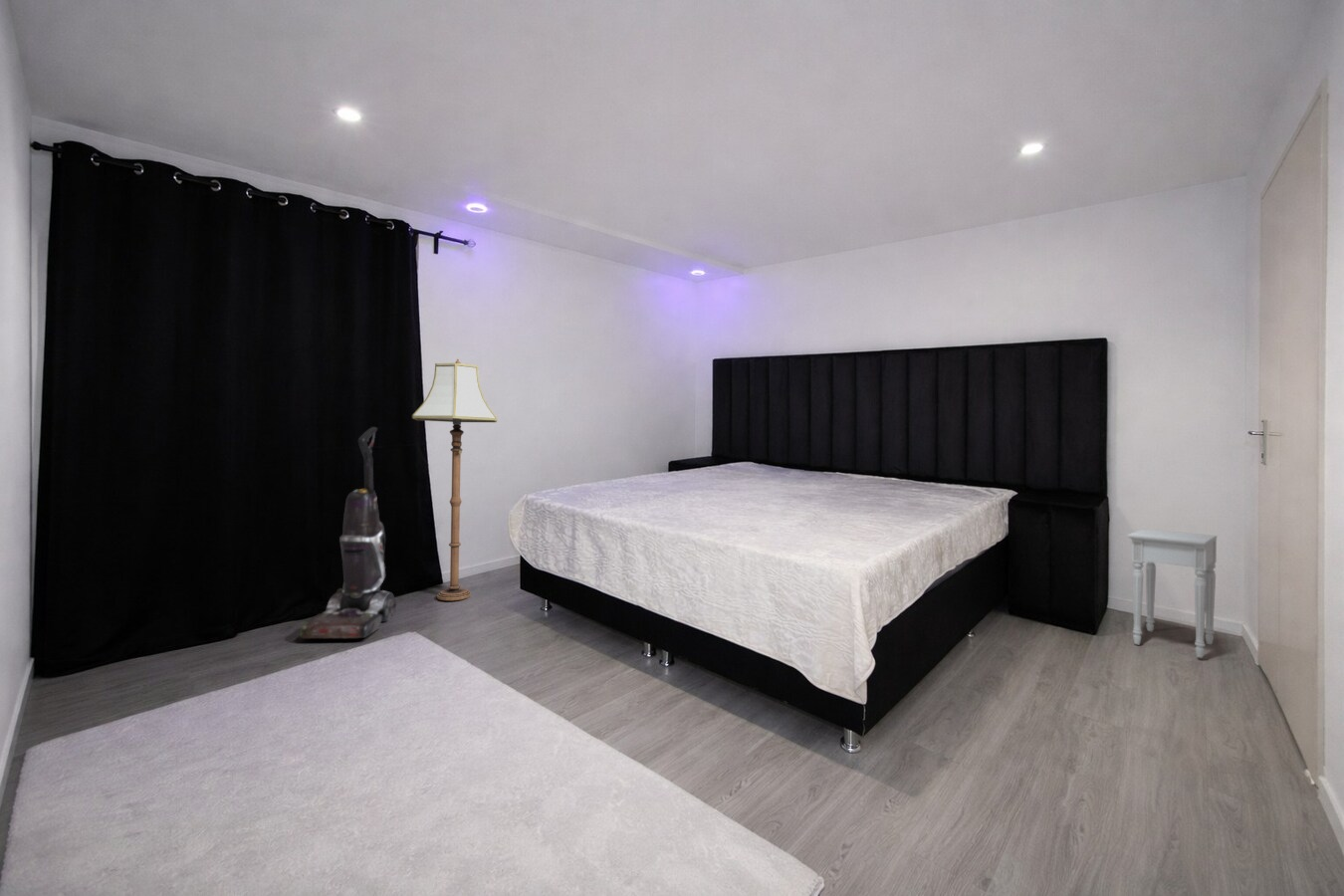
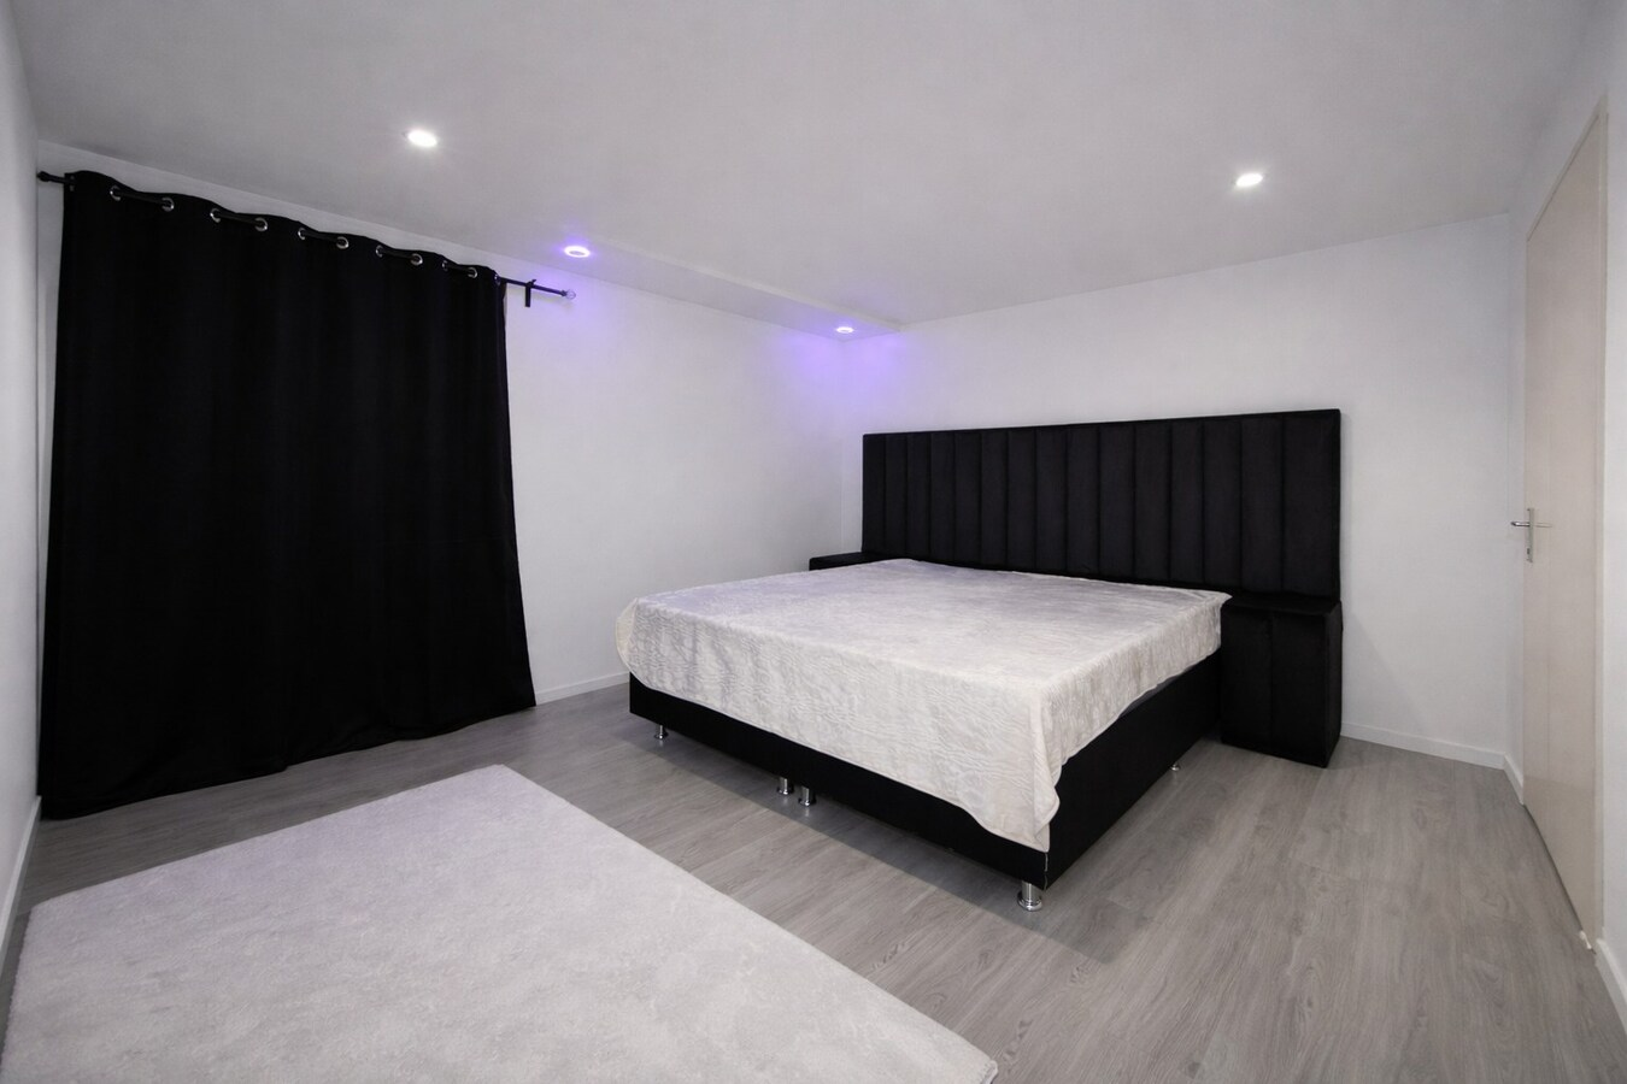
- vacuum cleaner [299,426,397,639]
- nightstand [1126,529,1218,659]
- floor lamp [411,357,498,601]
